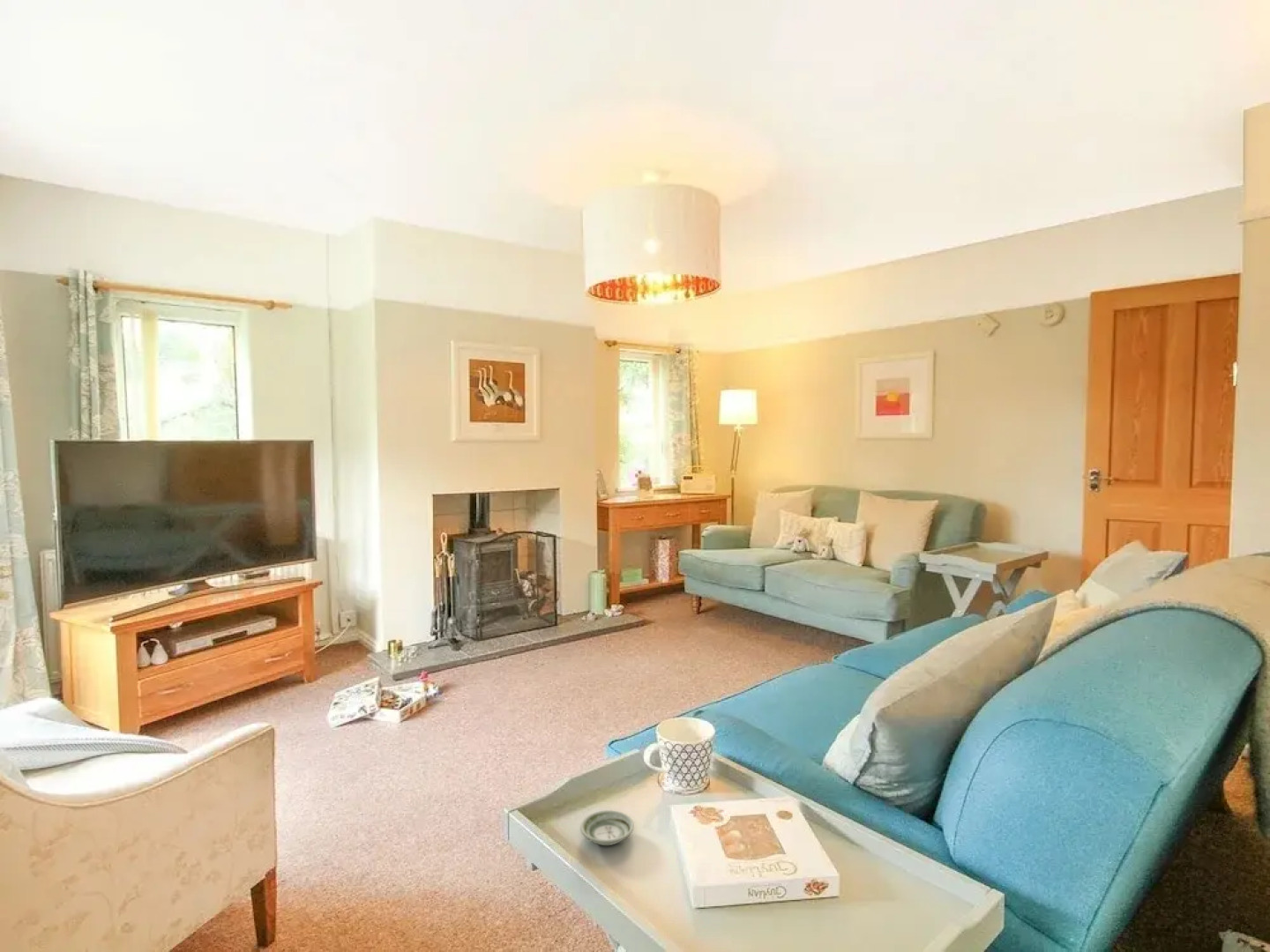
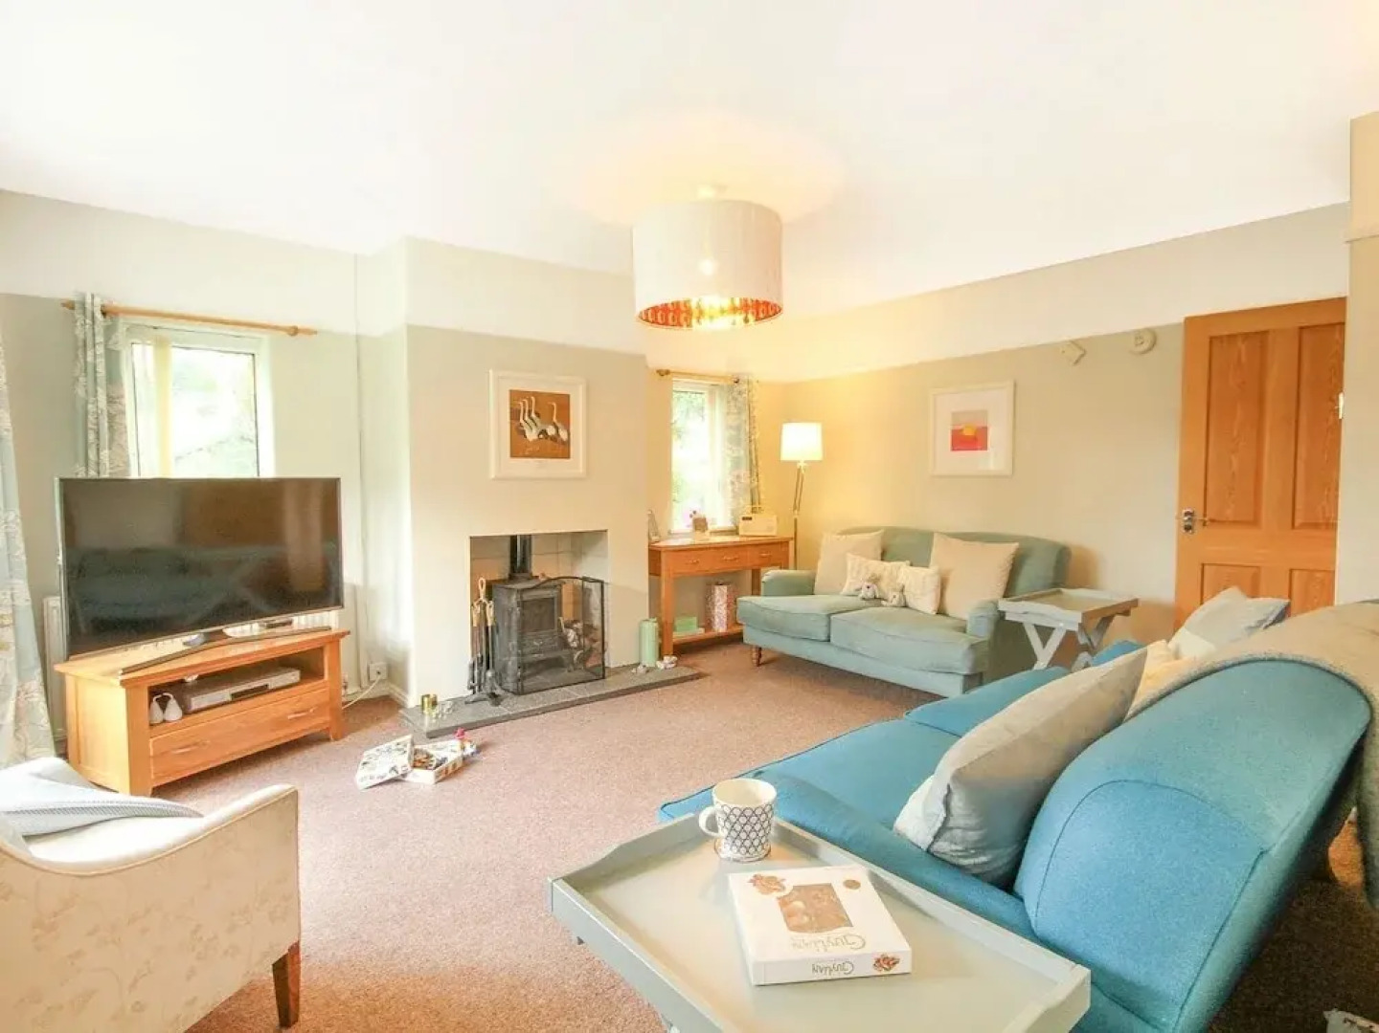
- saucer [579,809,635,846]
